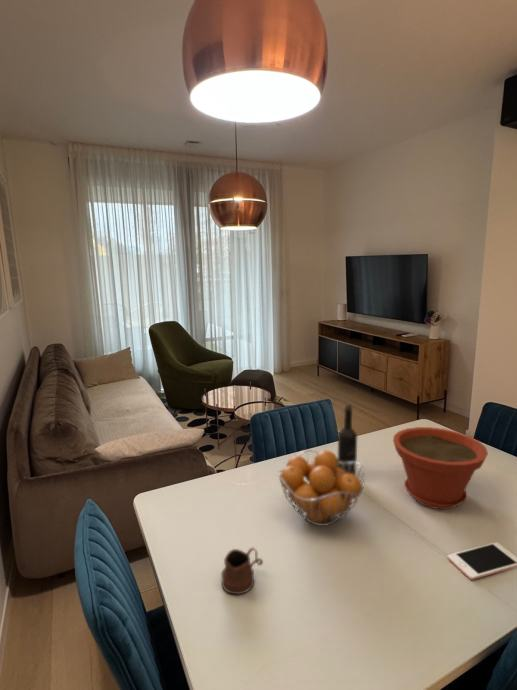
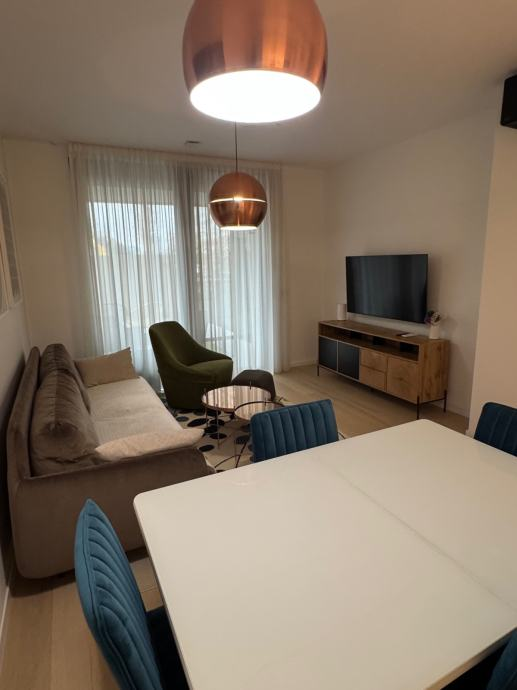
- wine bottle [337,403,358,476]
- mug [220,547,264,595]
- cell phone [446,541,517,581]
- plant pot [392,426,489,510]
- fruit basket [277,449,366,527]
